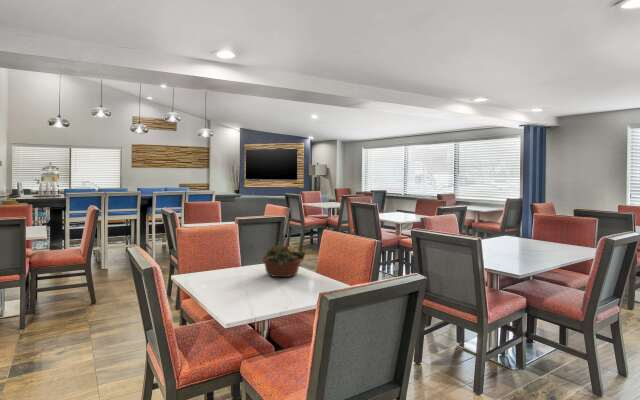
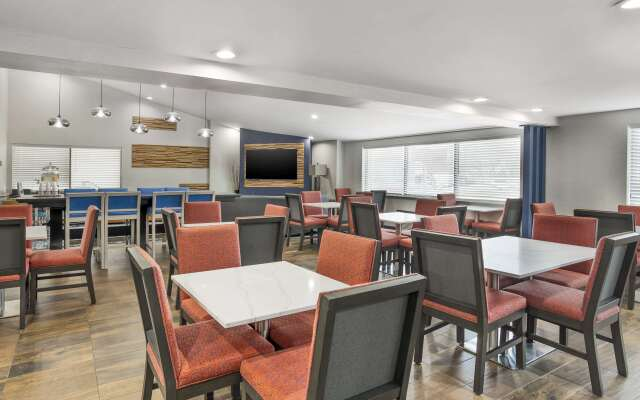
- succulent planter [260,241,306,278]
